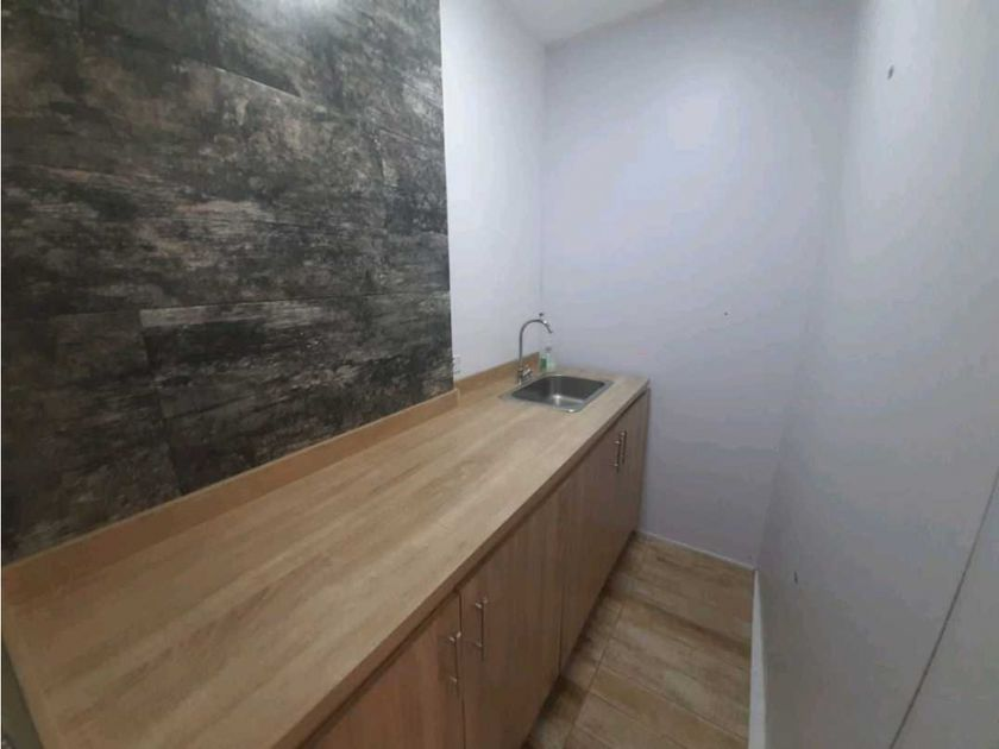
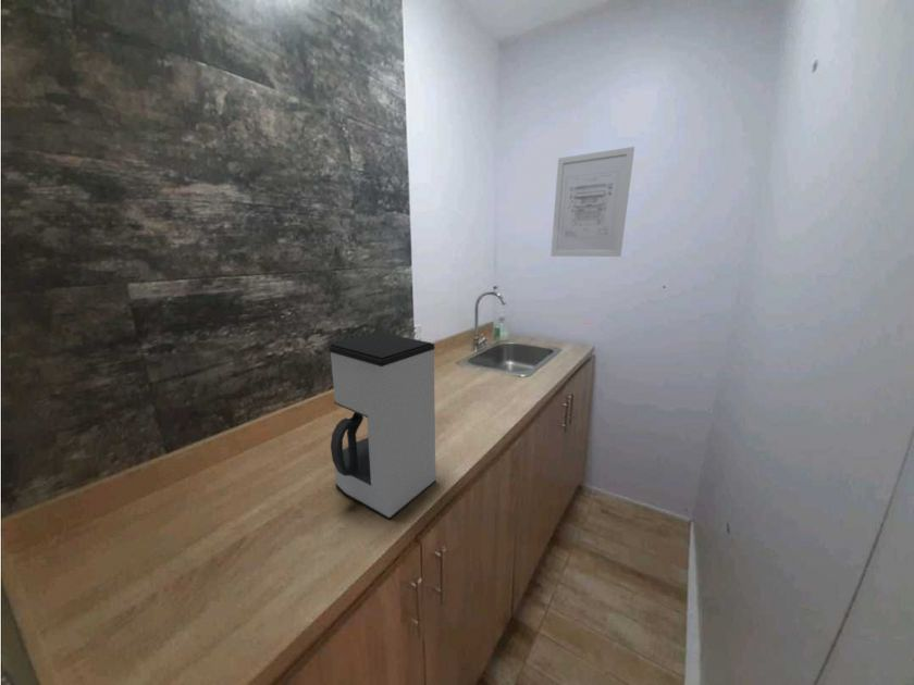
+ coffee maker [328,332,437,521]
+ wall art [549,146,635,258]
